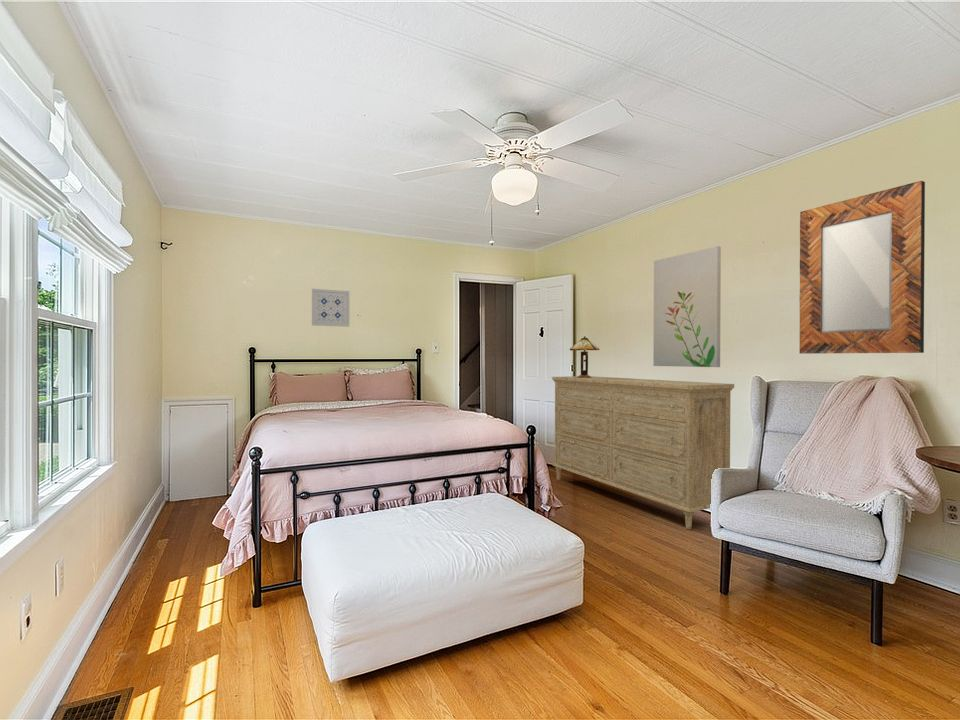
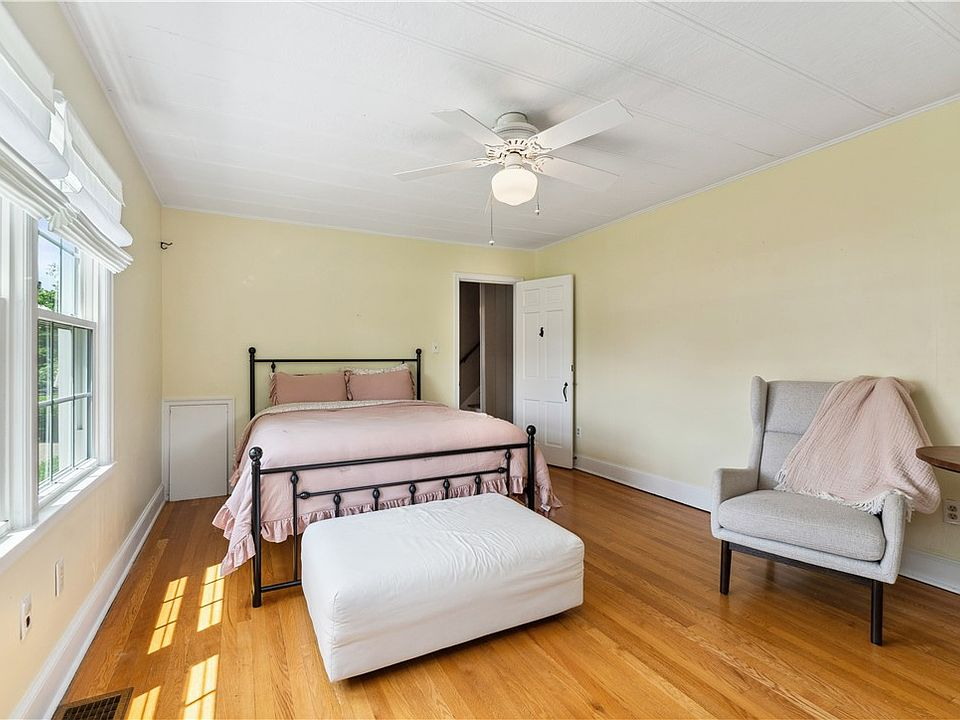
- home mirror [799,180,926,355]
- wall art [311,288,351,328]
- table lamp [569,335,600,378]
- dresser [551,375,735,530]
- wall art [652,245,722,368]
